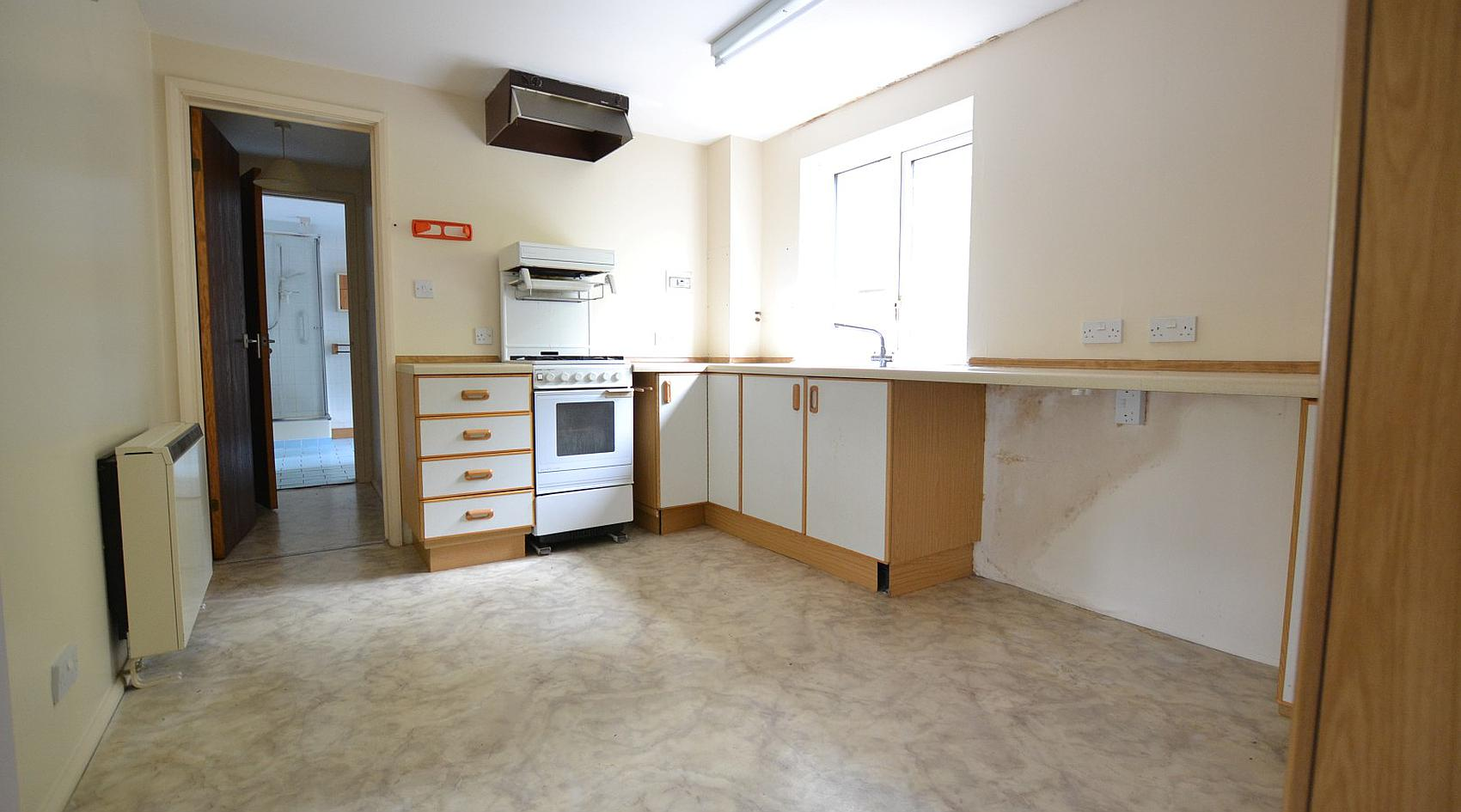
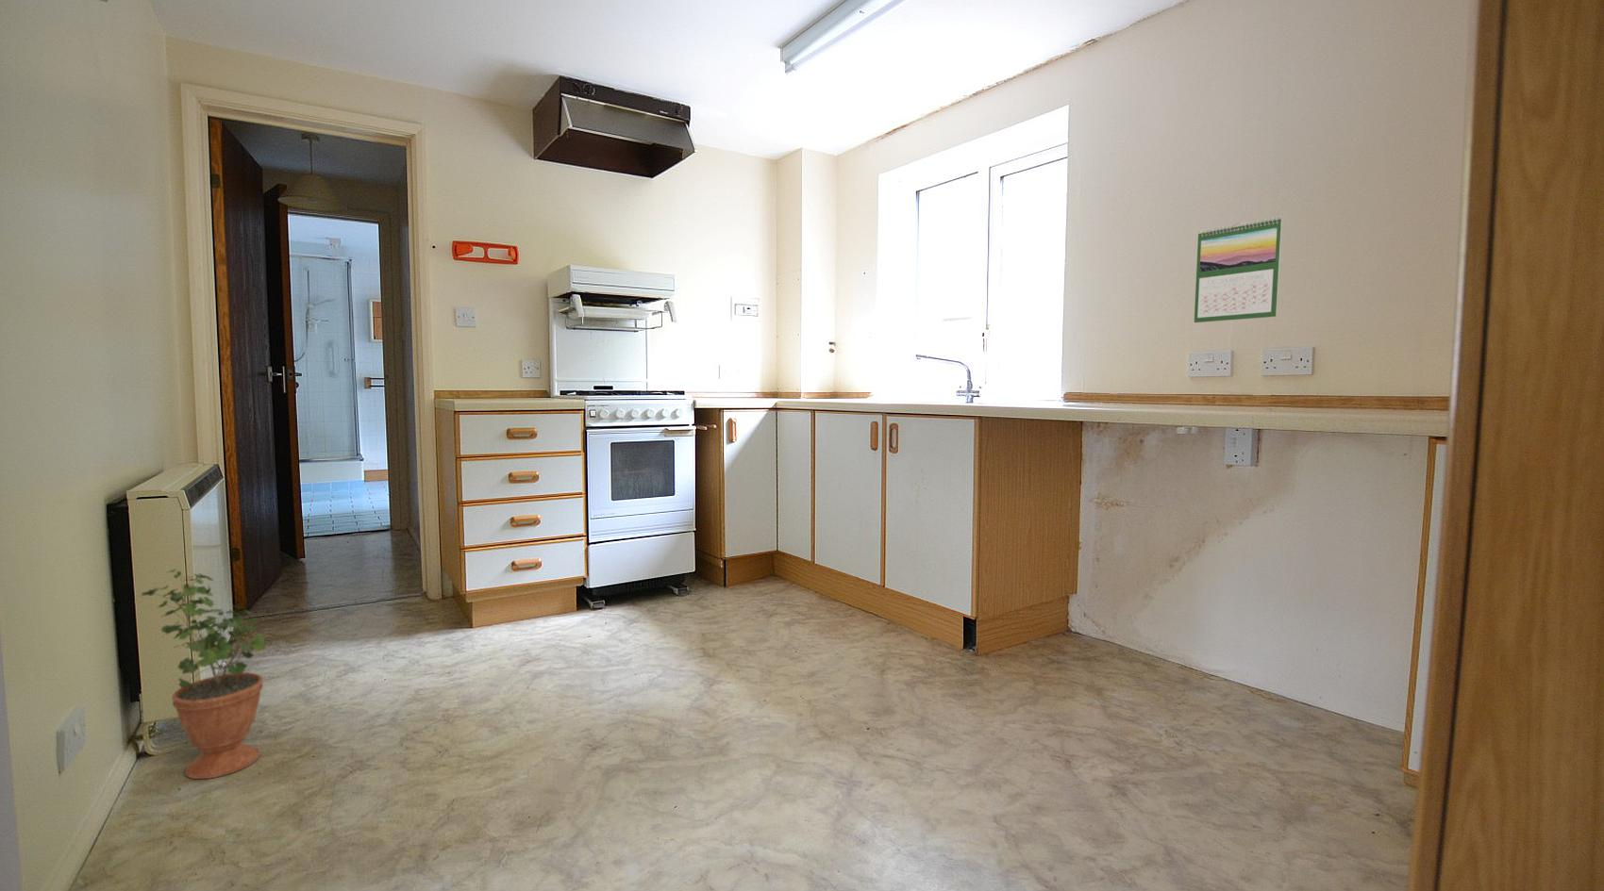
+ potted plant [139,567,267,780]
+ calendar [1193,216,1283,324]
